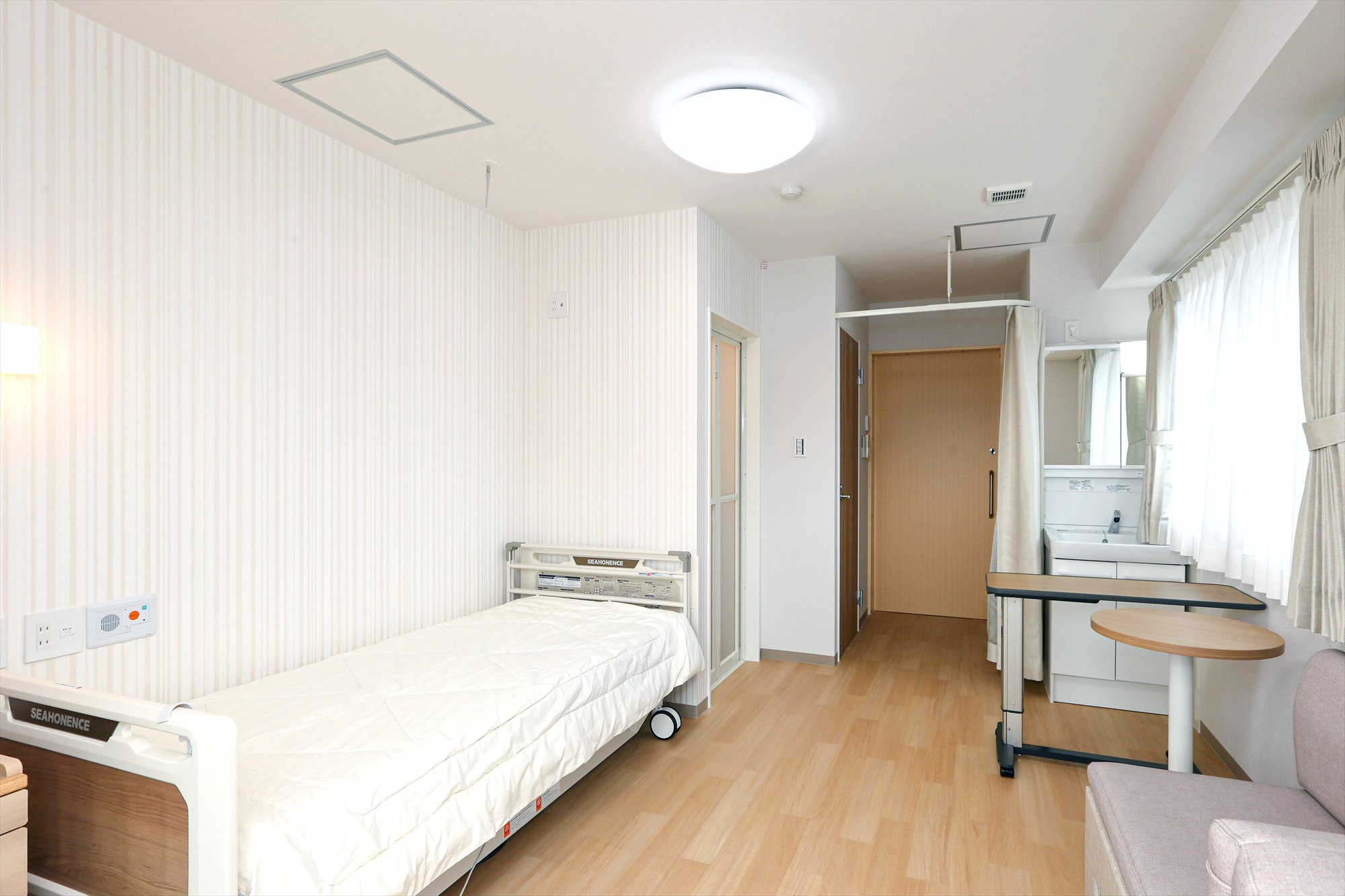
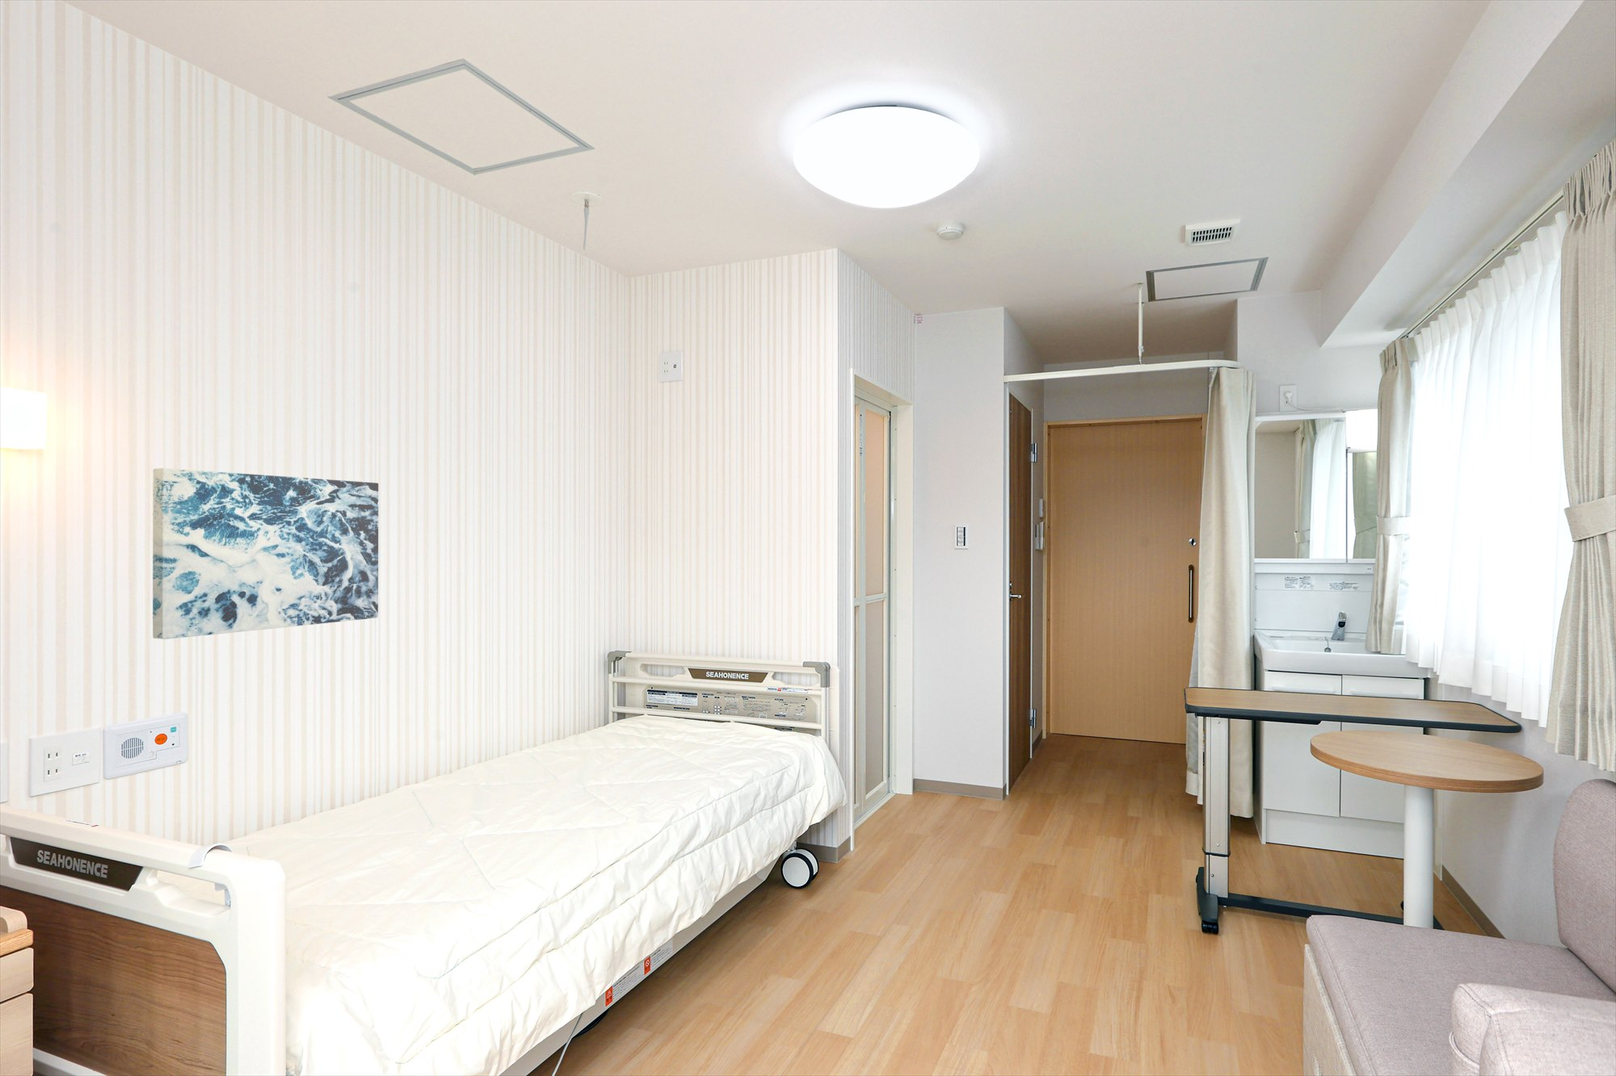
+ wall art [151,467,378,640]
